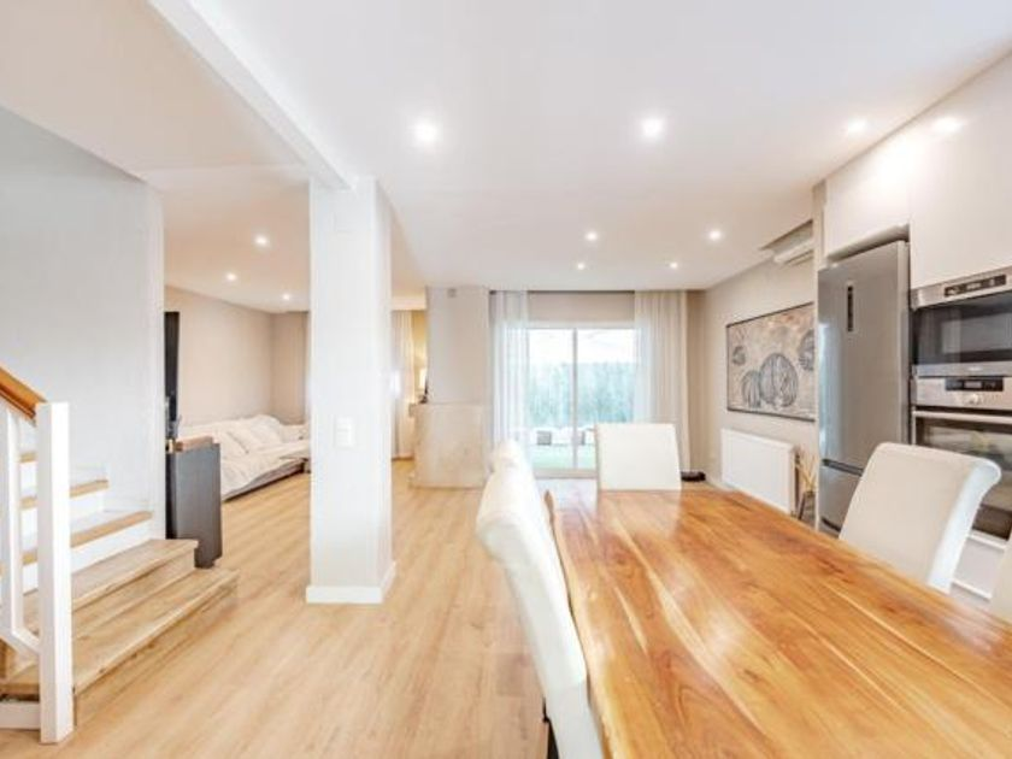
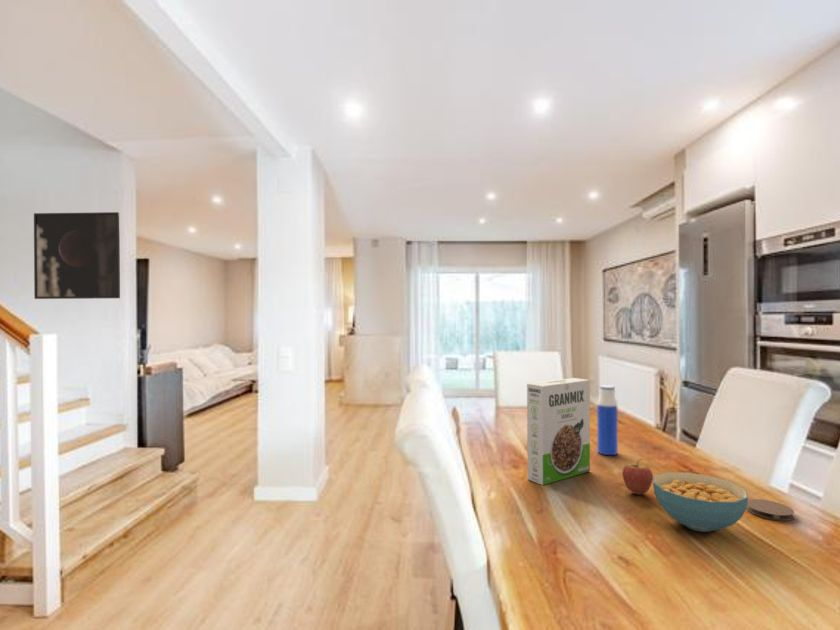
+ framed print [33,211,121,300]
+ fruit [621,458,654,496]
+ coaster [746,498,795,522]
+ cereal box [526,377,591,486]
+ cereal bowl [652,471,749,533]
+ water bottle [596,384,619,456]
